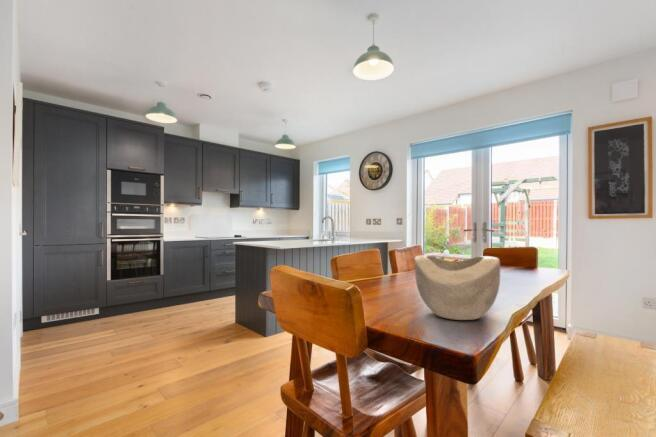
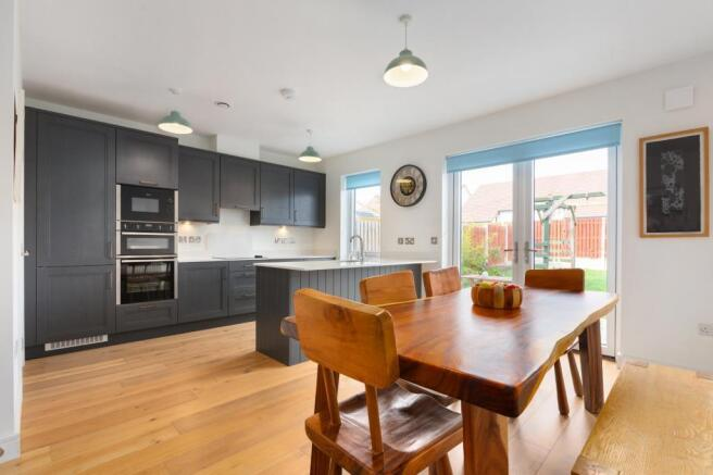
- decorative bowl [414,254,501,321]
